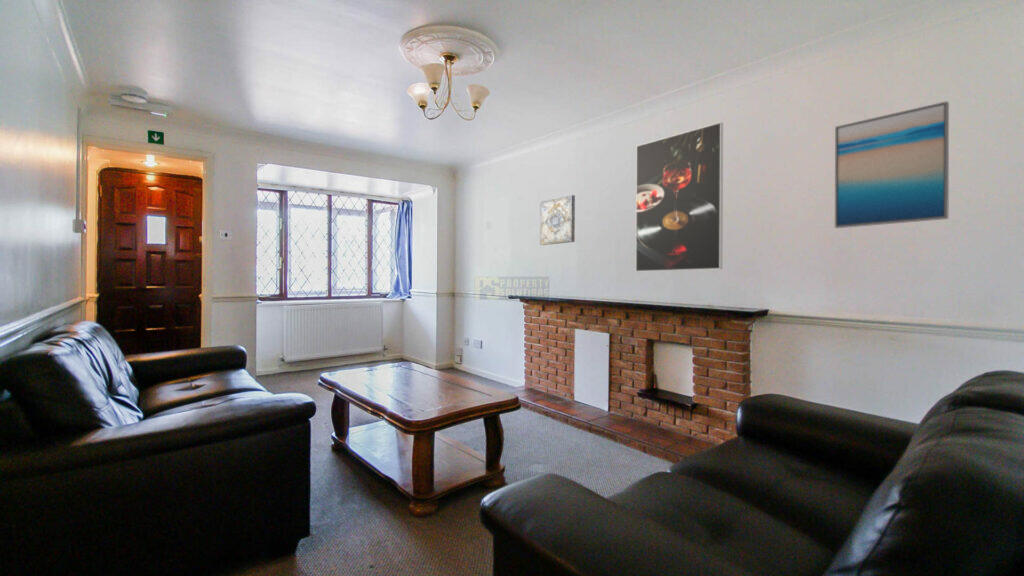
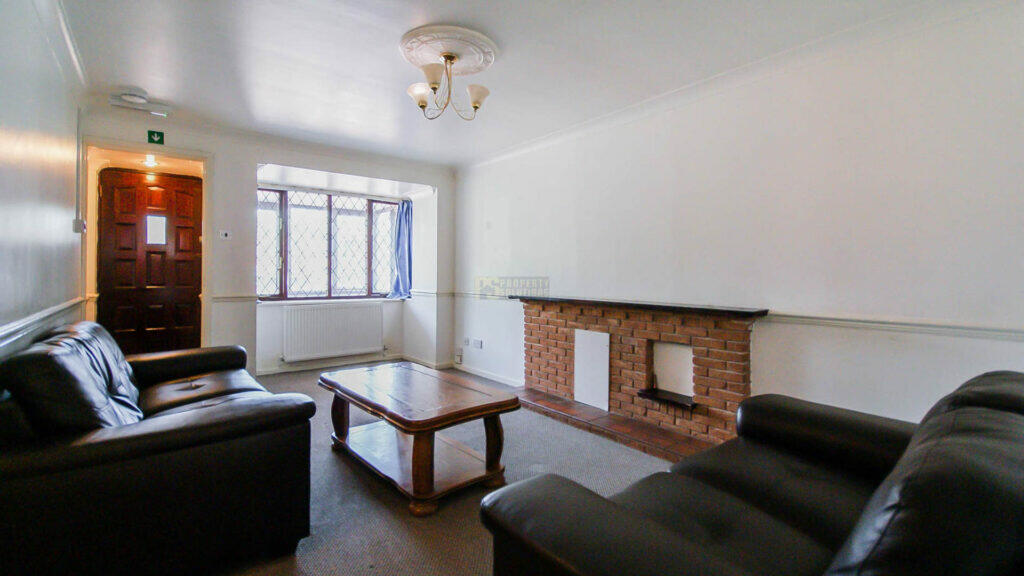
- wall art [834,100,950,229]
- wall art [539,194,576,246]
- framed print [635,121,724,273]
